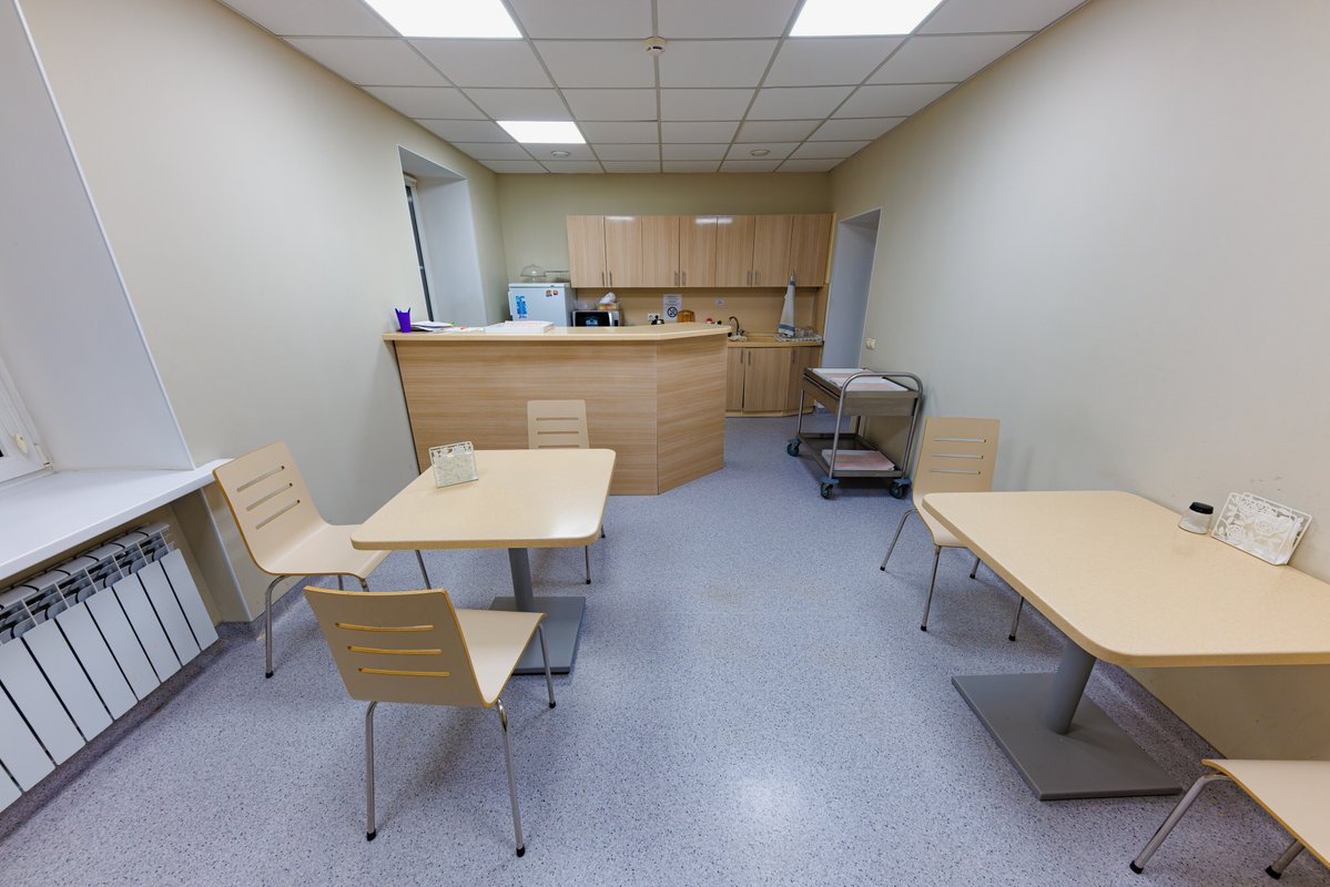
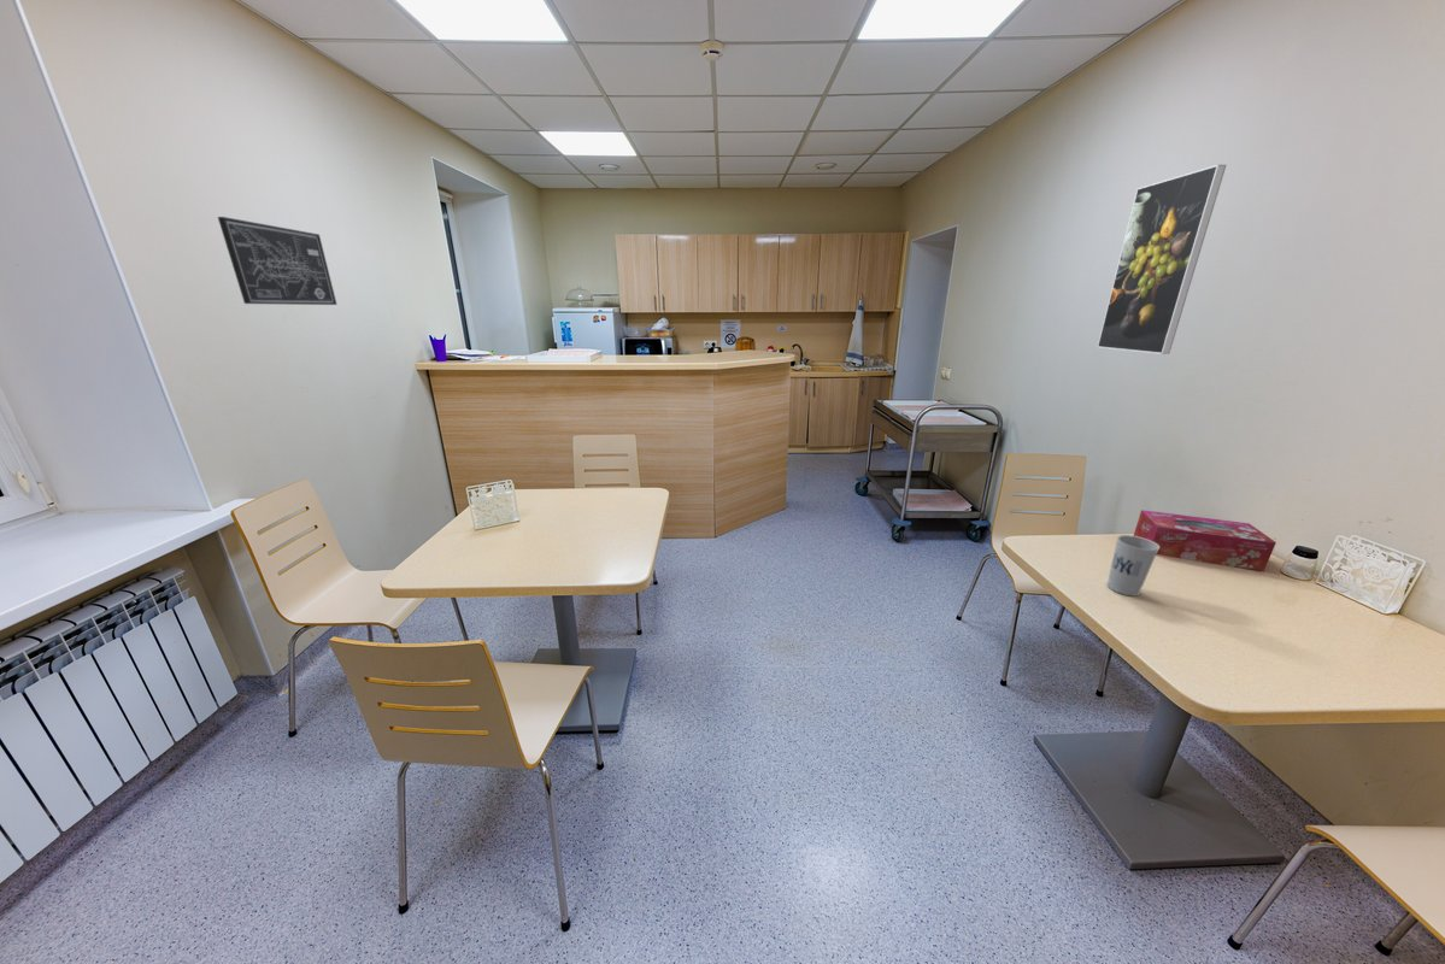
+ wall art [217,216,337,306]
+ cup [1106,534,1159,596]
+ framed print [1097,164,1227,355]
+ tissue box [1133,509,1277,572]
